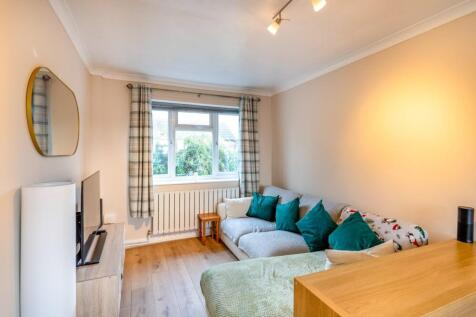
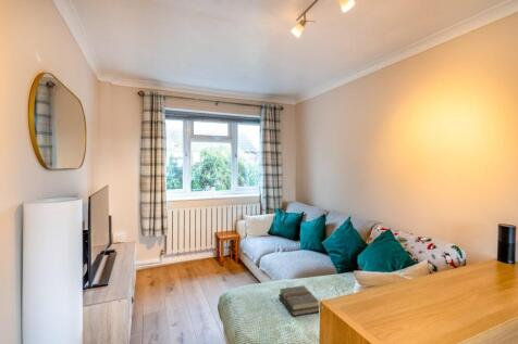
+ book [278,284,320,317]
